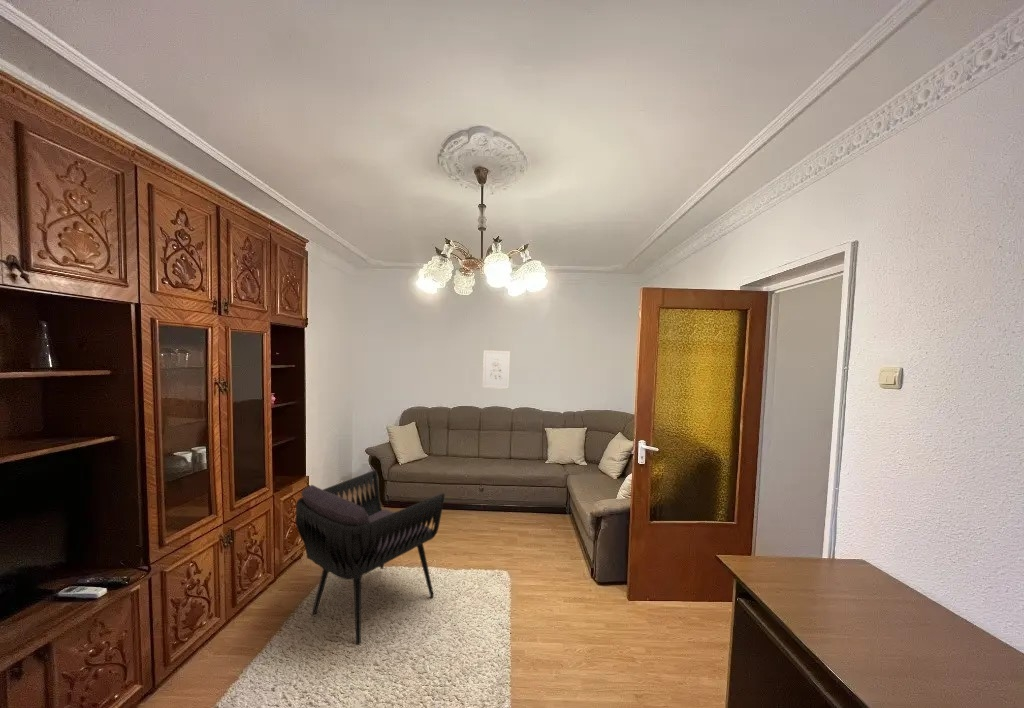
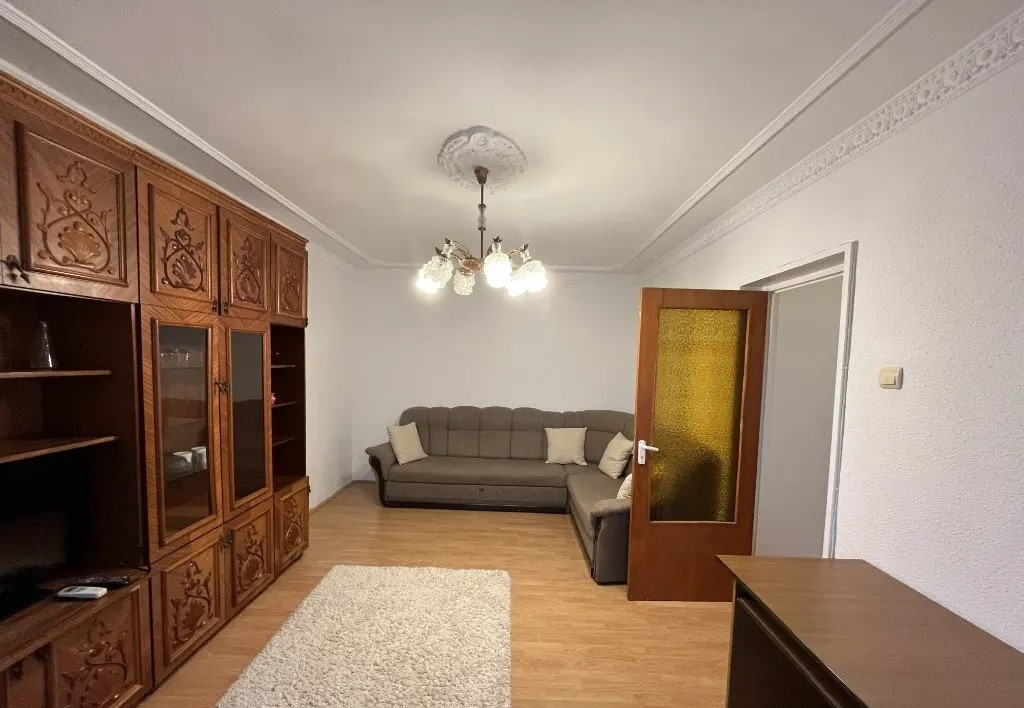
- wall art [482,349,511,390]
- armchair [295,469,446,646]
